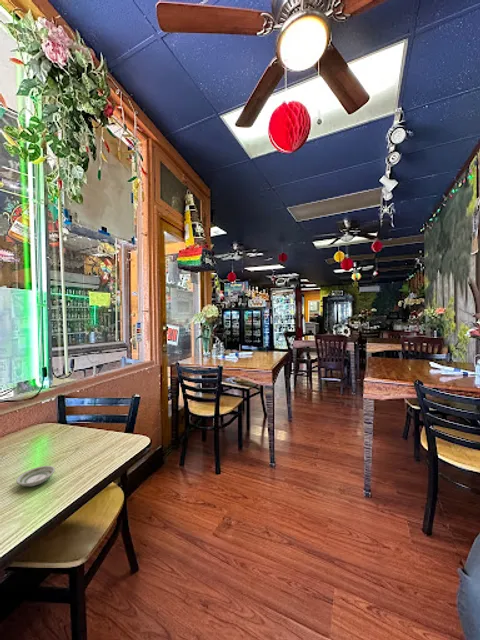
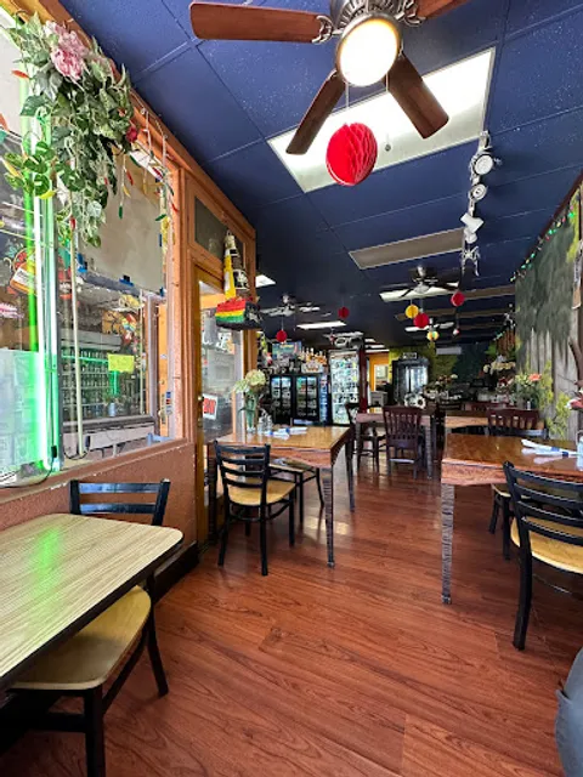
- saucer [15,465,56,487]
